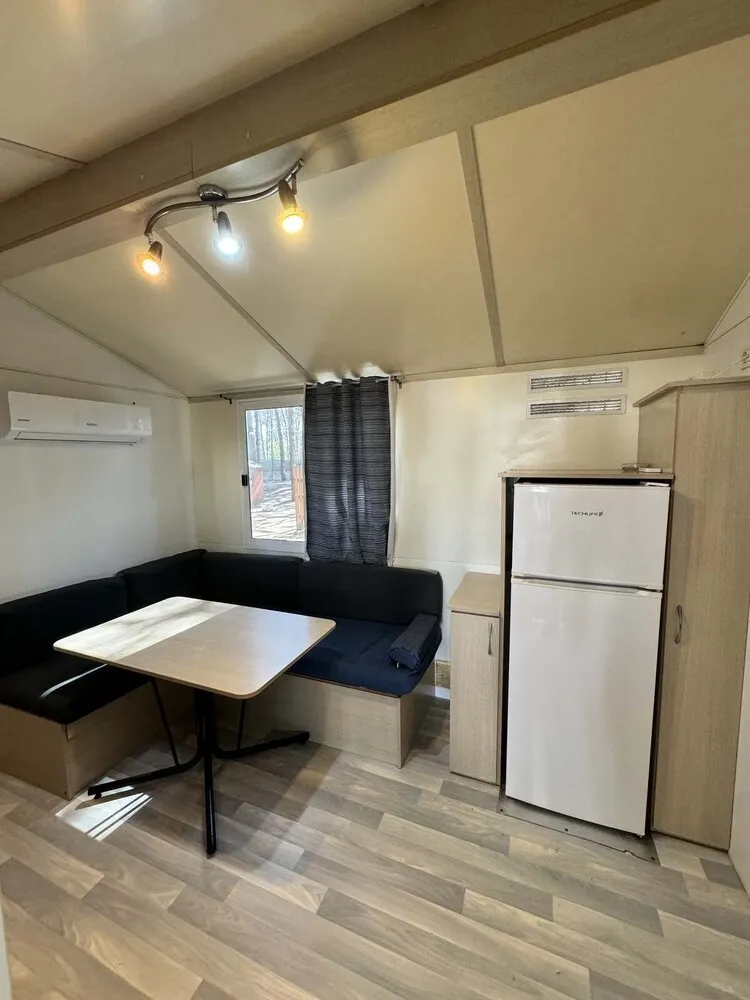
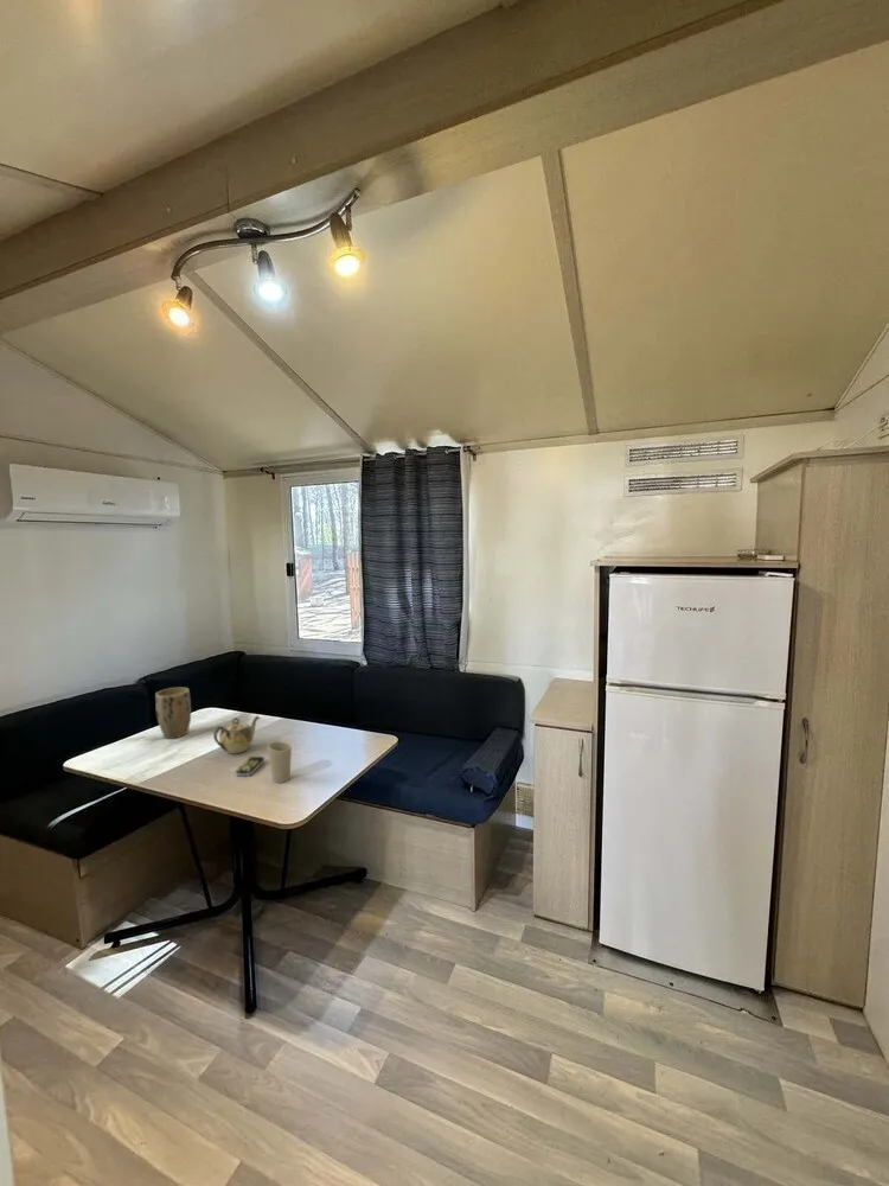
+ cup [267,740,293,784]
+ plant pot [154,687,192,740]
+ teapot [212,714,262,754]
+ remote control [235,755,266,777]
